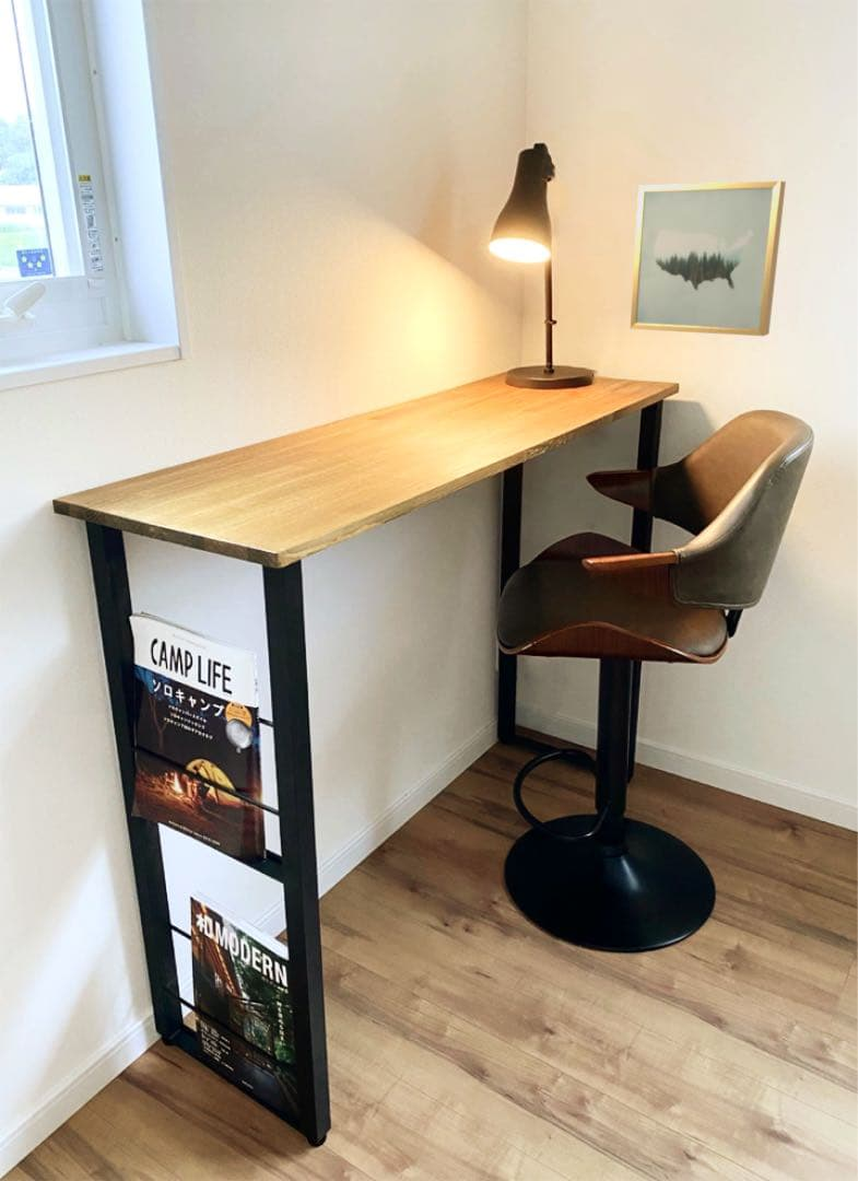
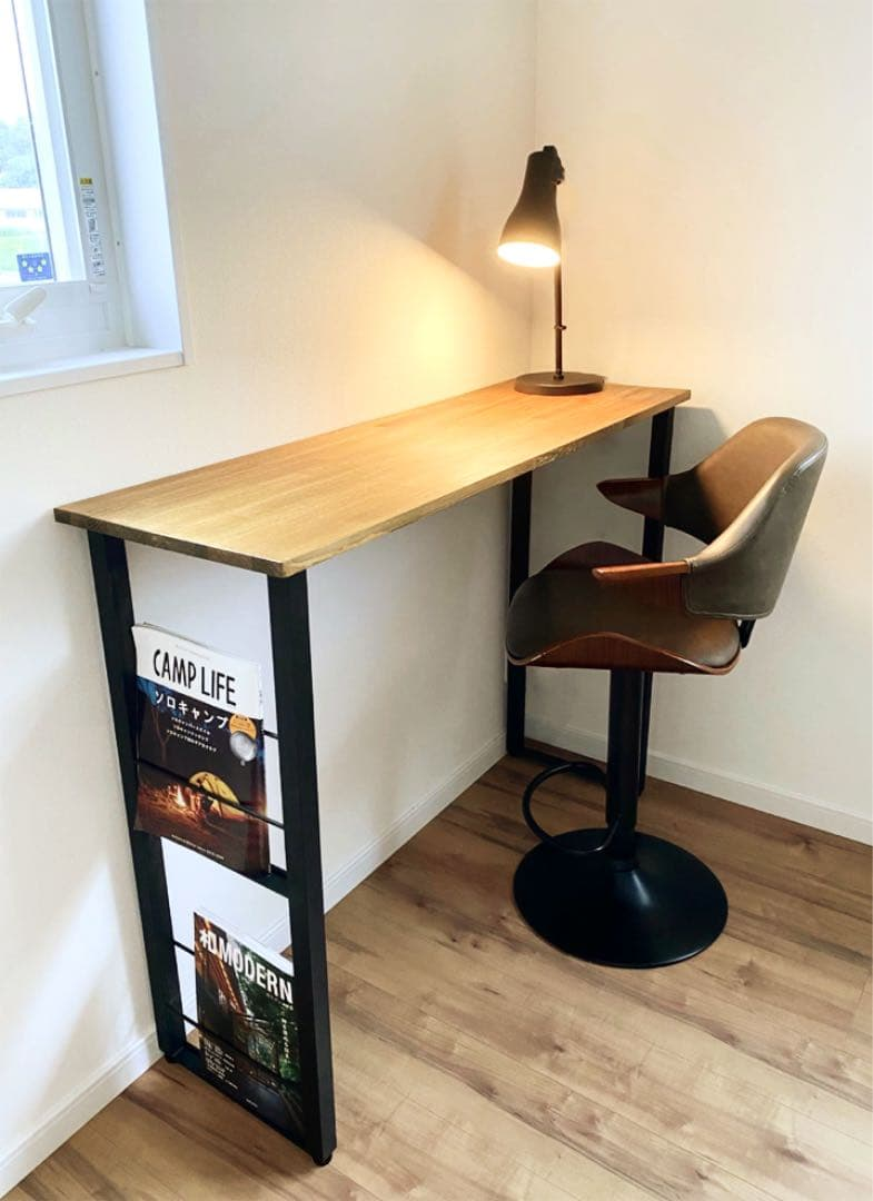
- wall art [630,180,787,337]
